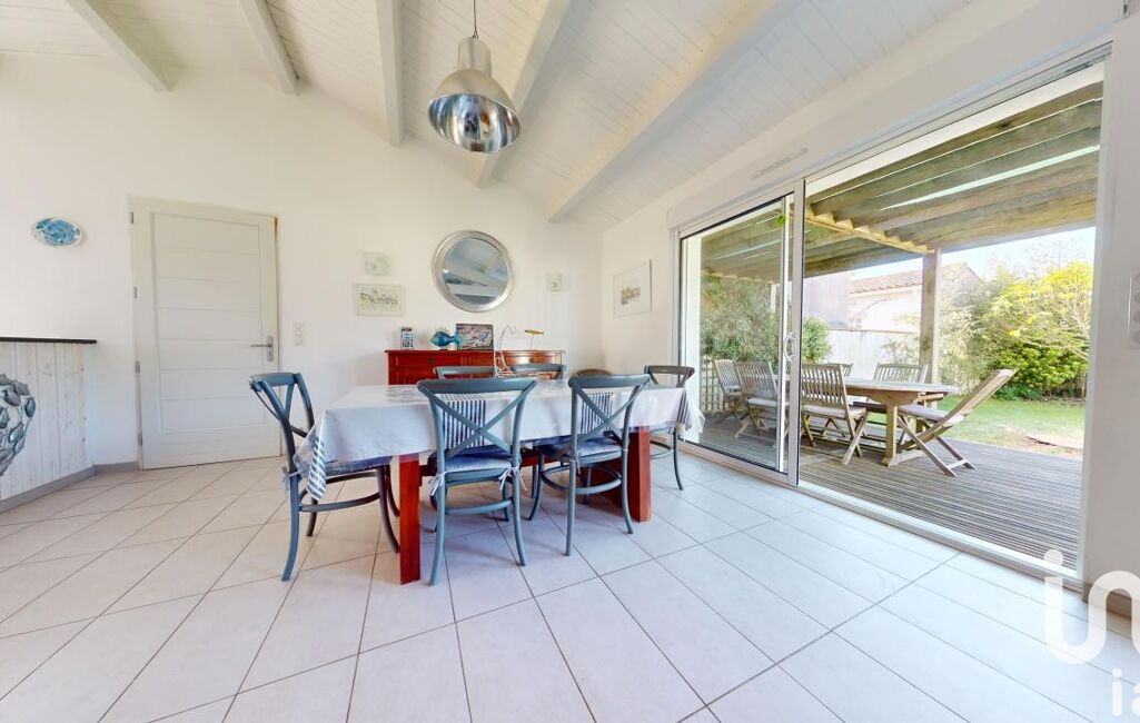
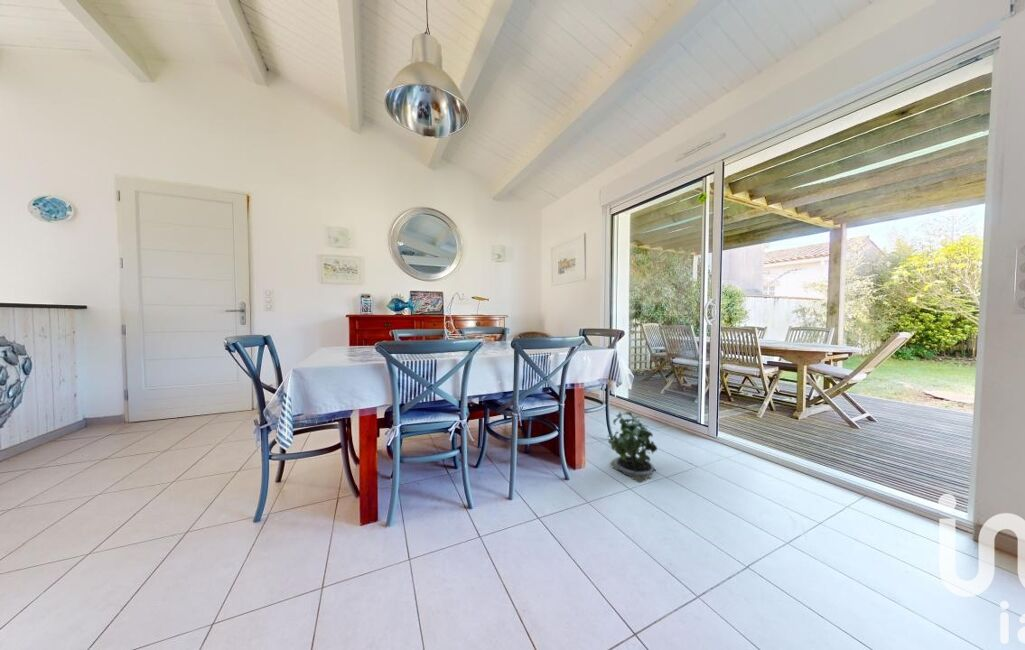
+ potted plant [606,411,658,484]
